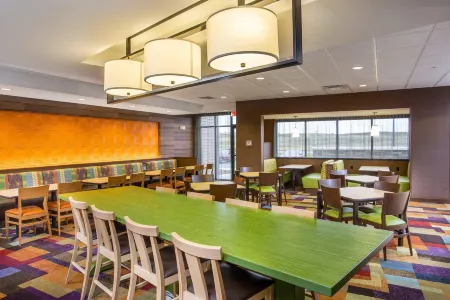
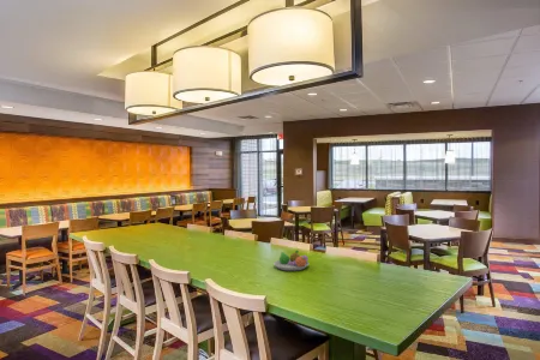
+ fruit bowl [272,250,310,272]
